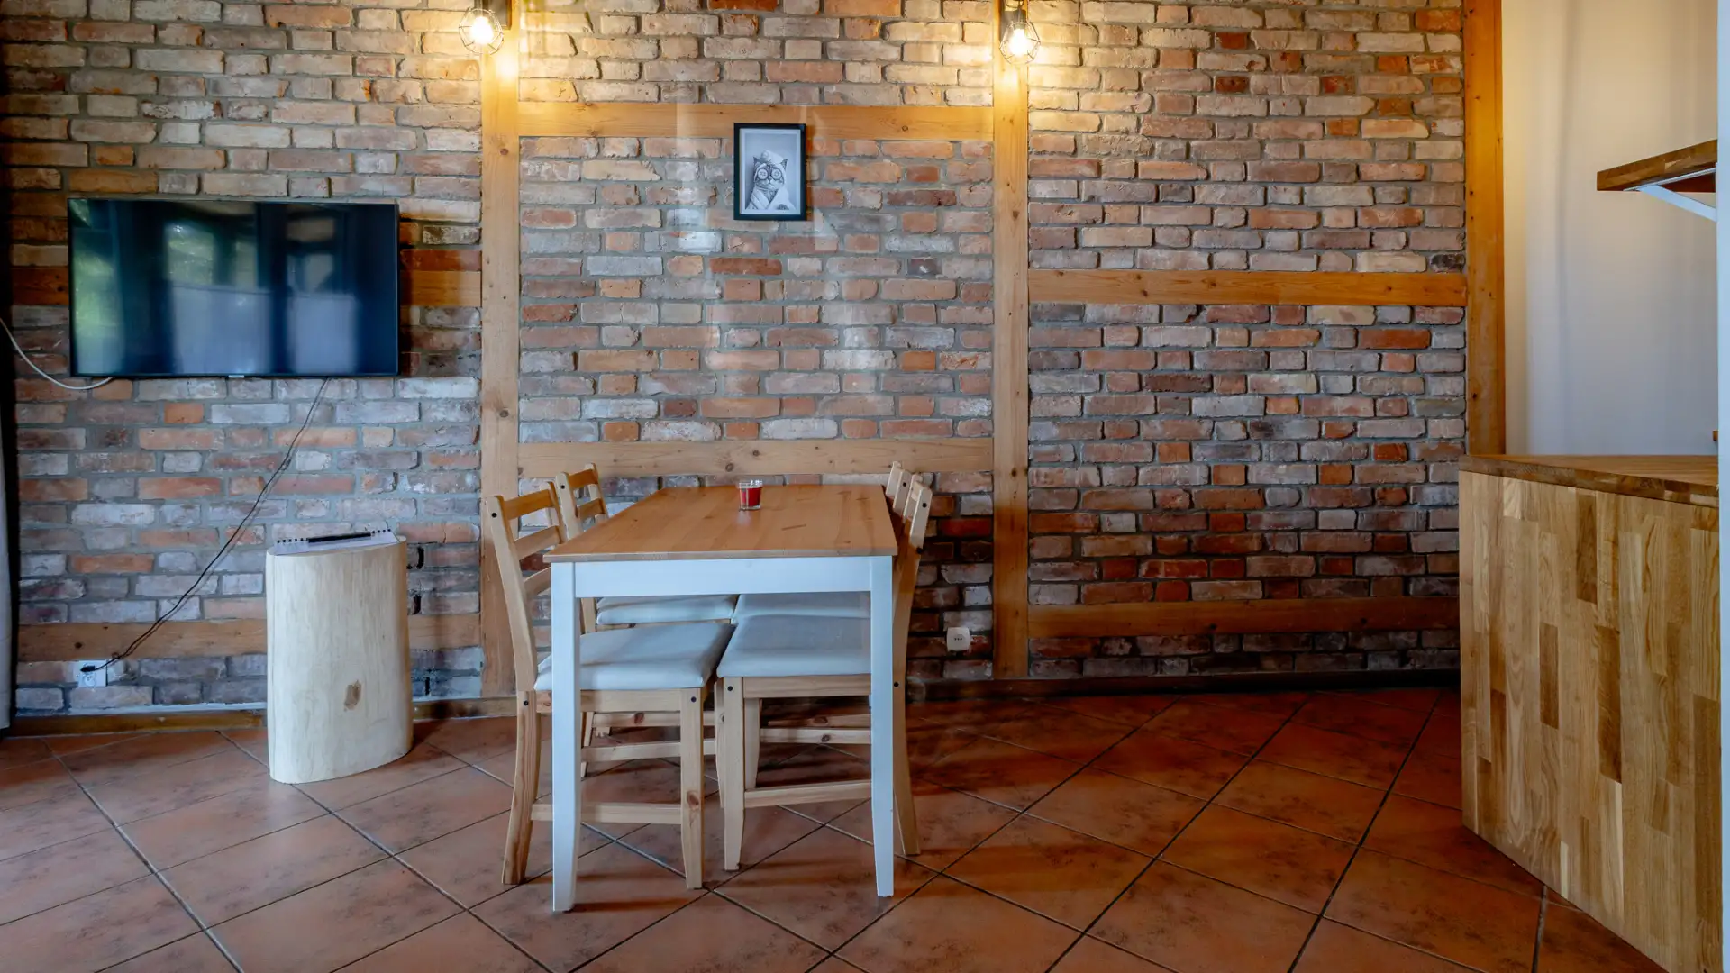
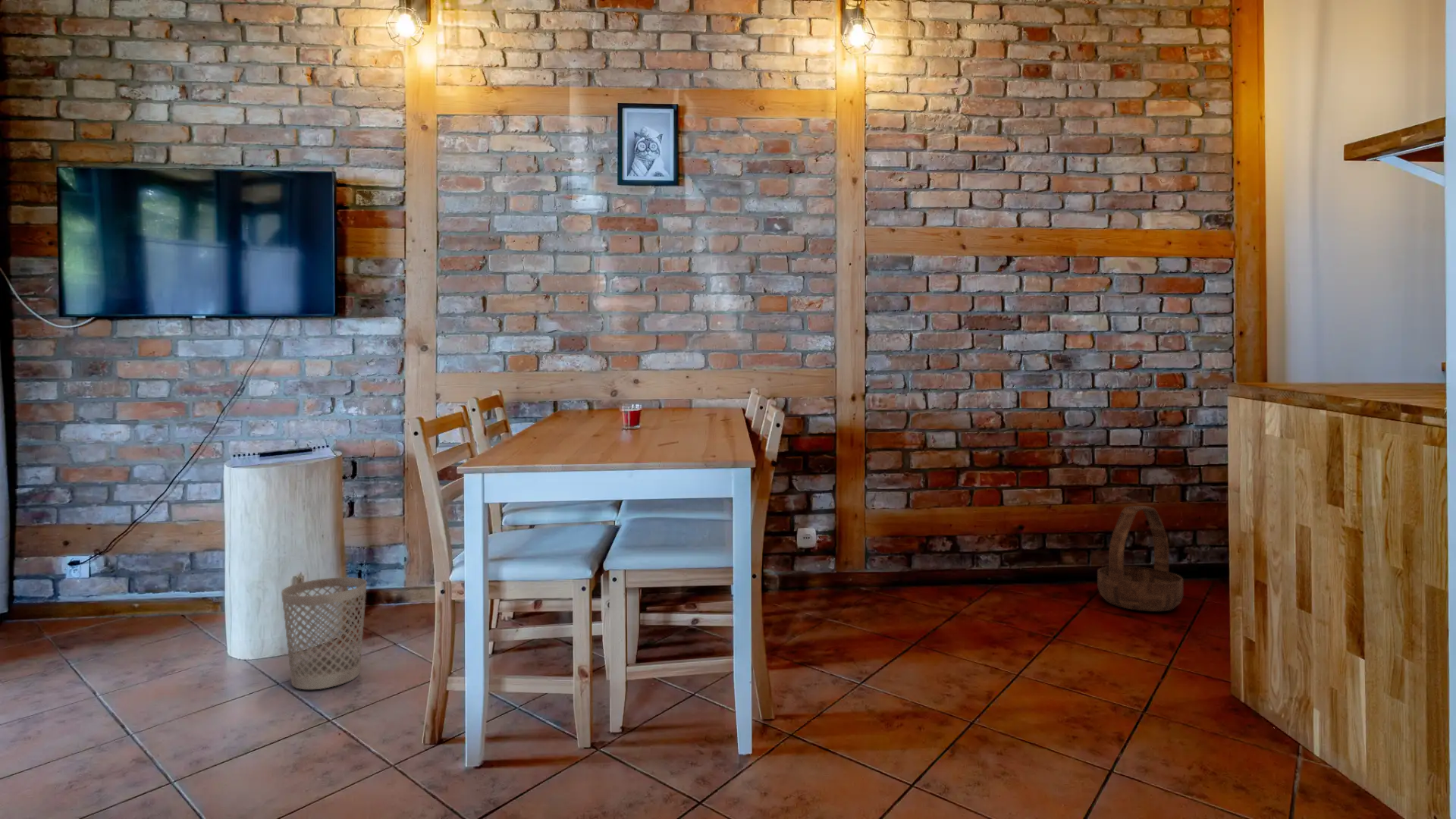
+ wastebasket [281,576,368,690]
+ basket [1097,505,1184,612]
